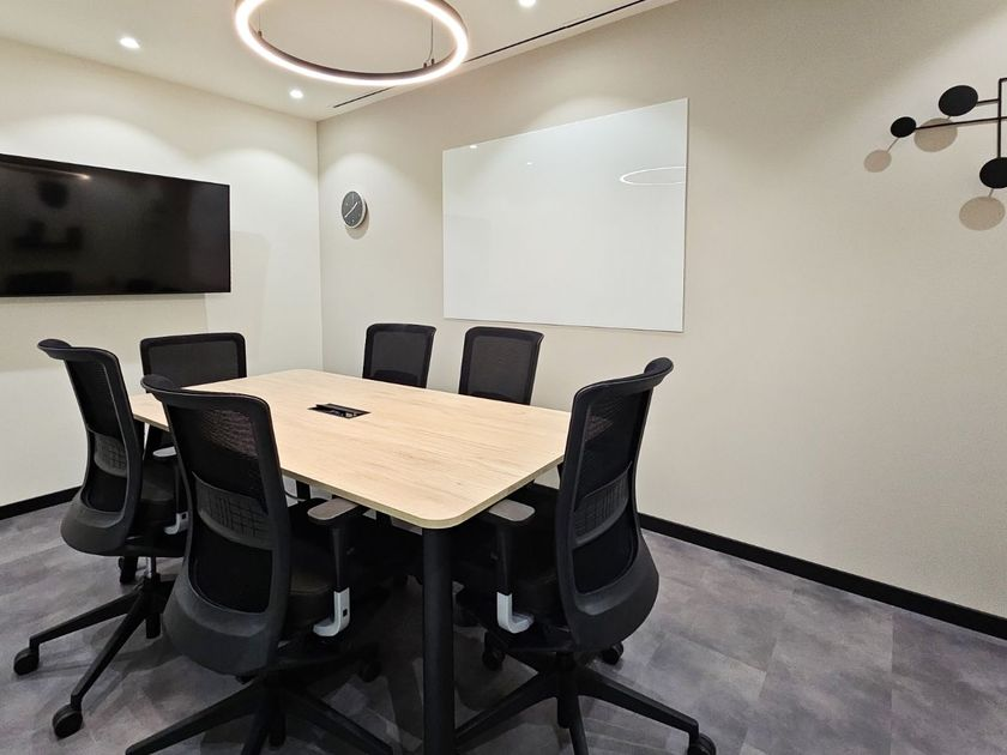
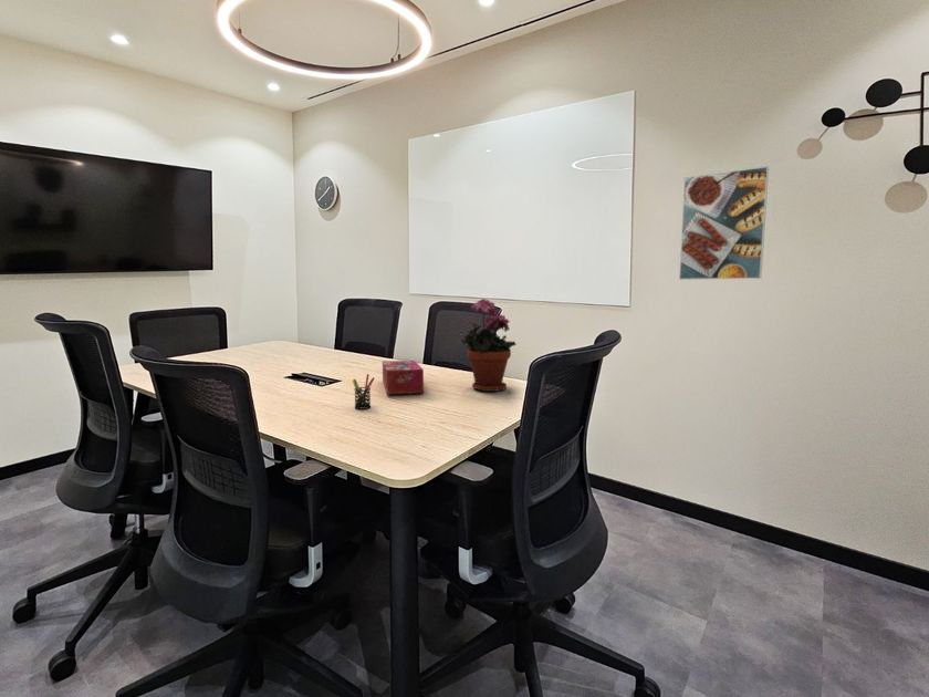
+ potted plant [460,298,518,393]
+ pen holder [352,373,375,409]
+ tissue box [382,360,425,395]
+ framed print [678,165,770,281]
